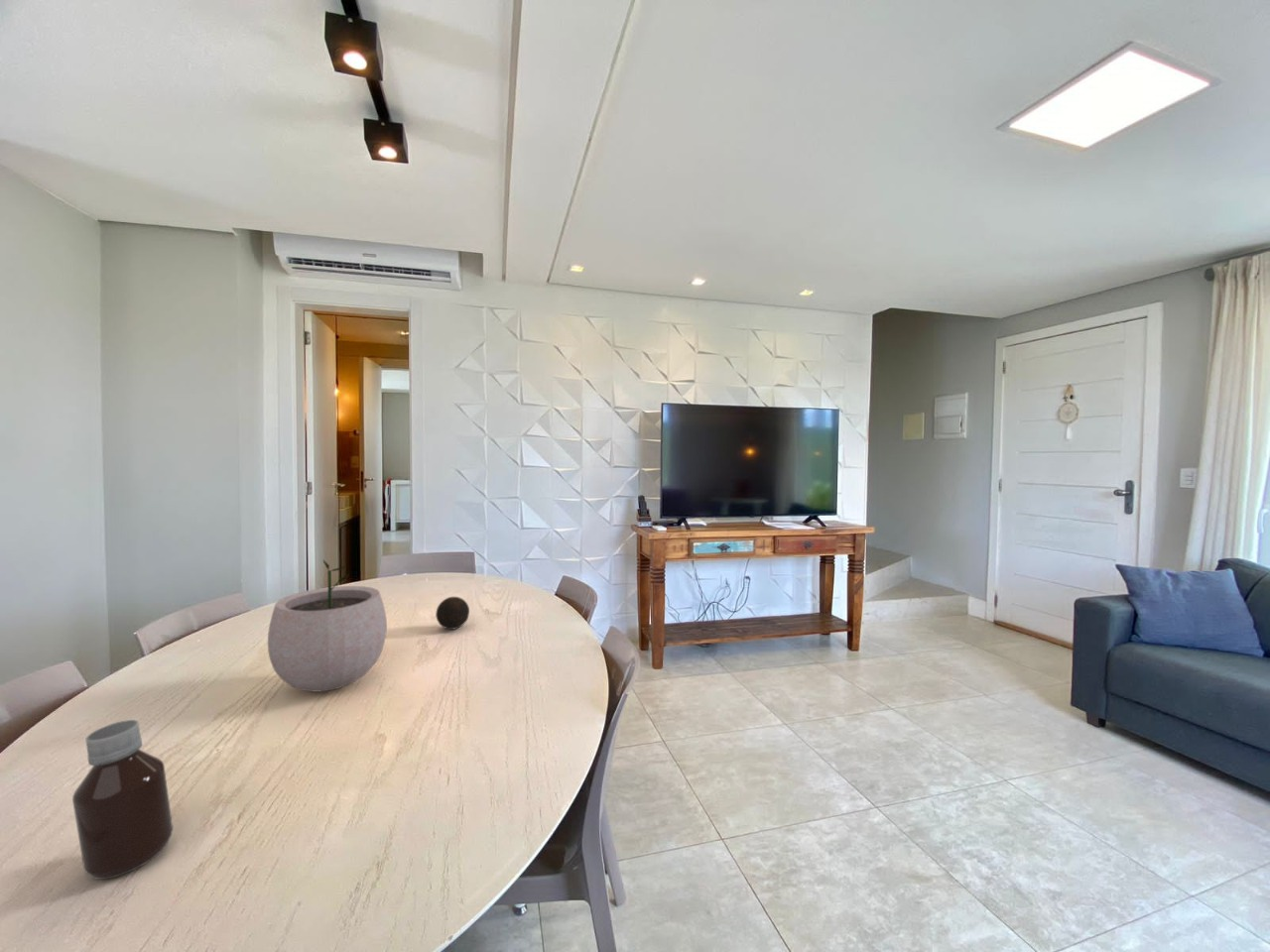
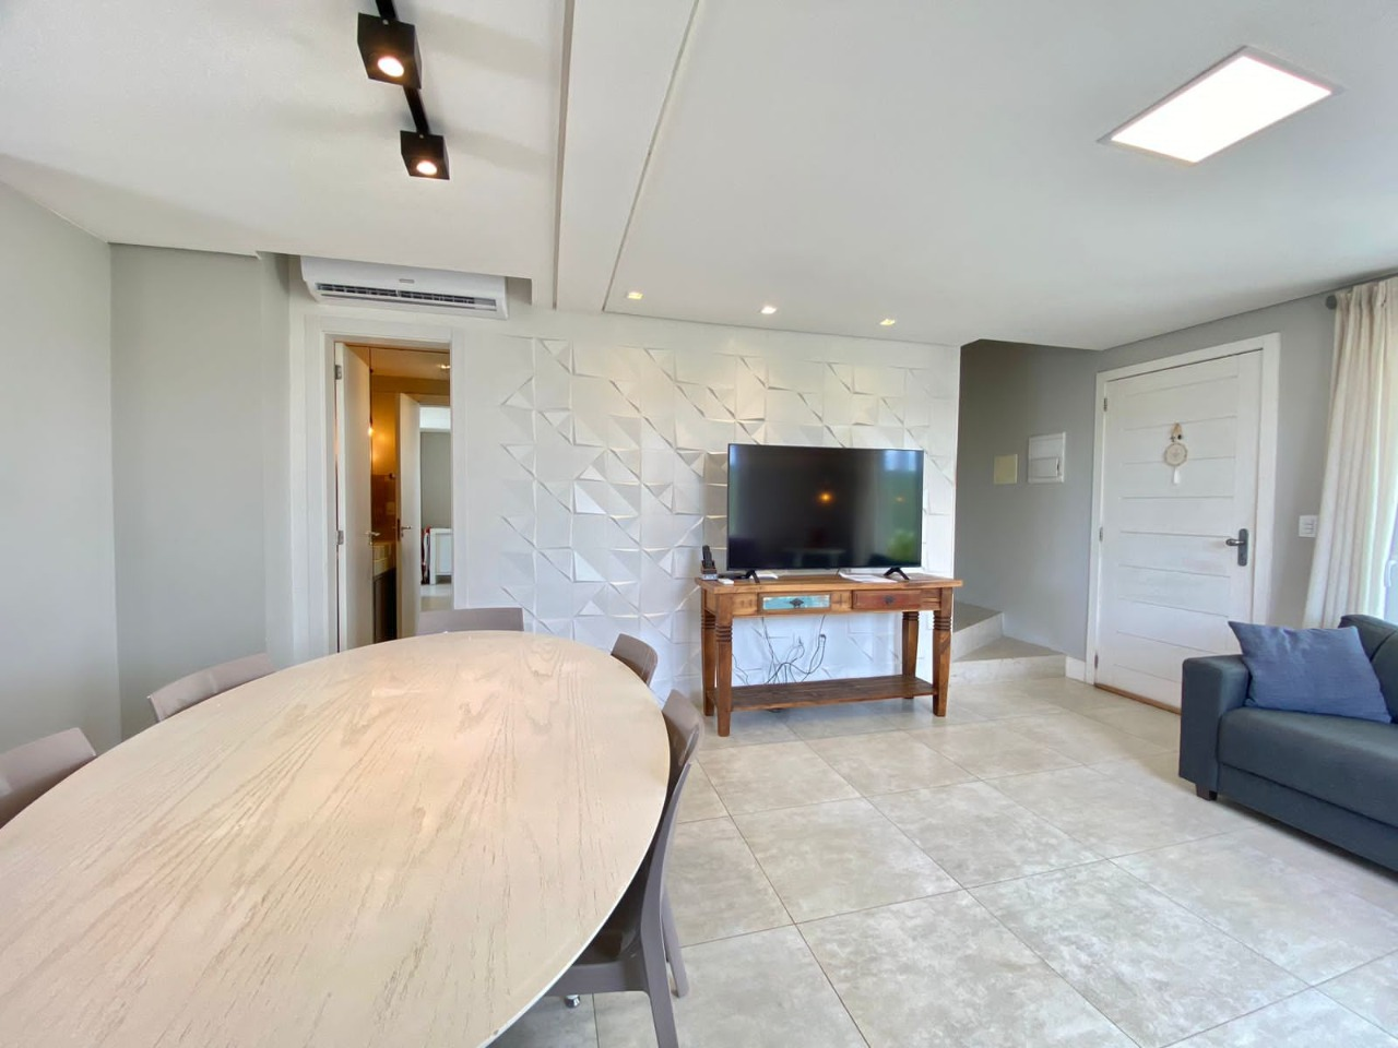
- decorative ball [435,596,470,631]
- bottle [71,719,174,881]
- plant pot [267,559,388,693]
